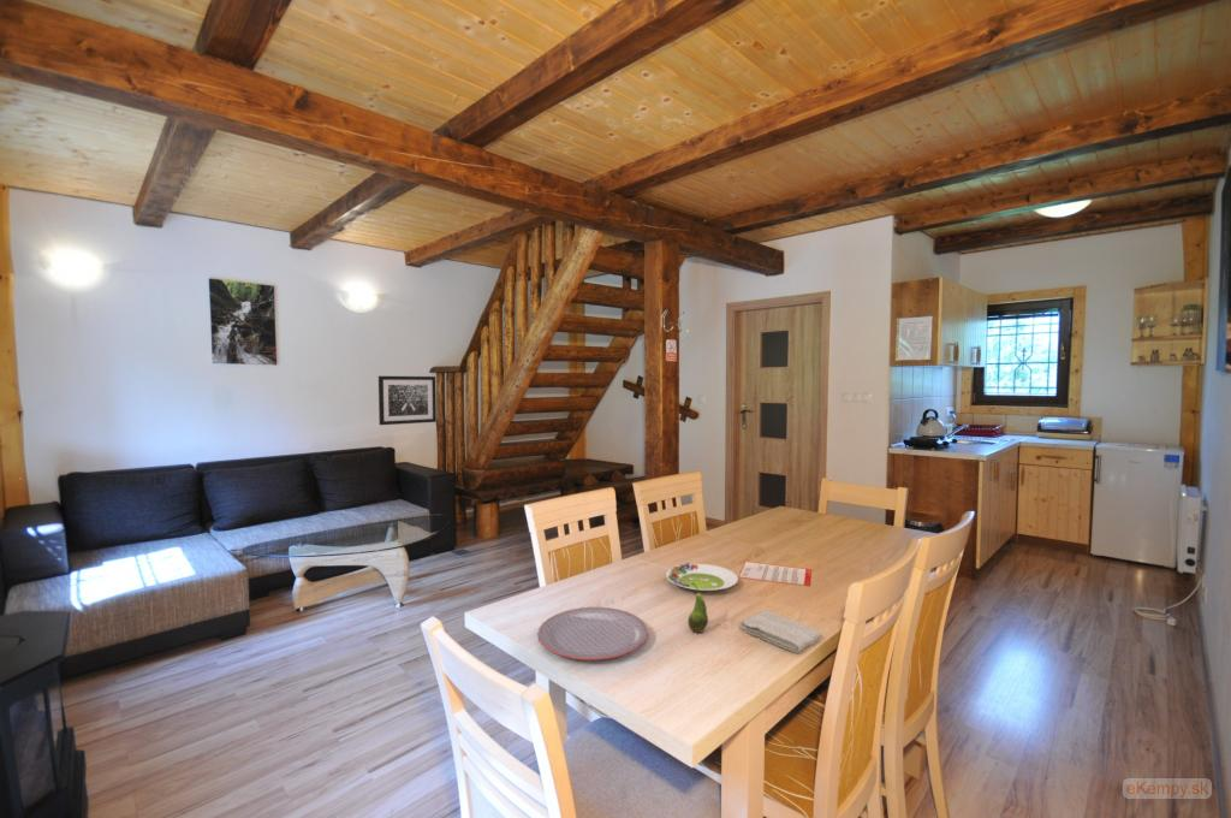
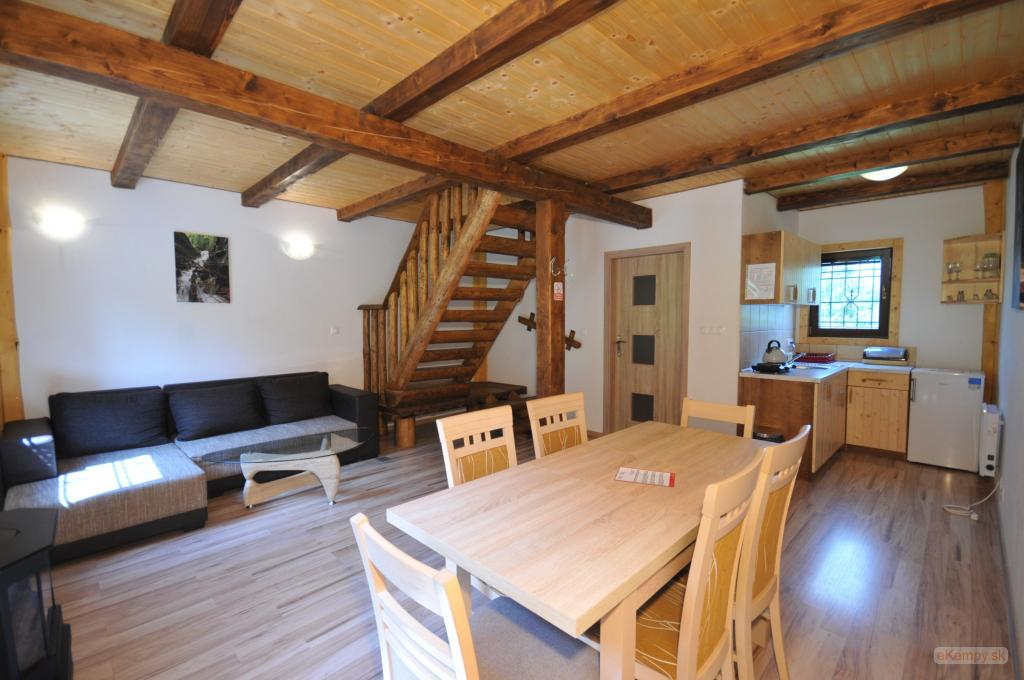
- fruit [686,583,709,634]
- washcloth [738,609,823,653]
- plate [536,606,649,662]
- salad plate [665,562,739,592]
- wall art [377,375,438,426]
